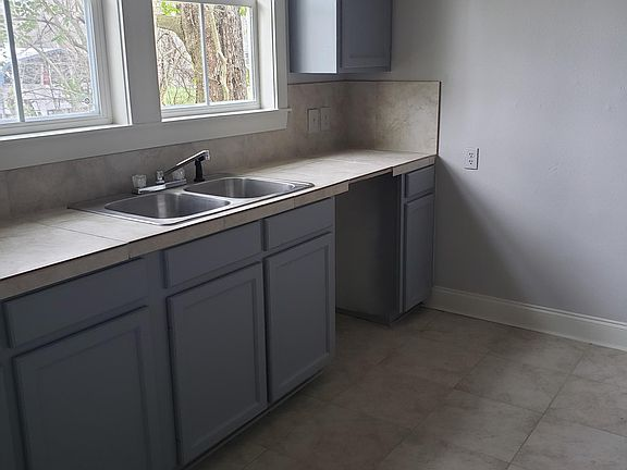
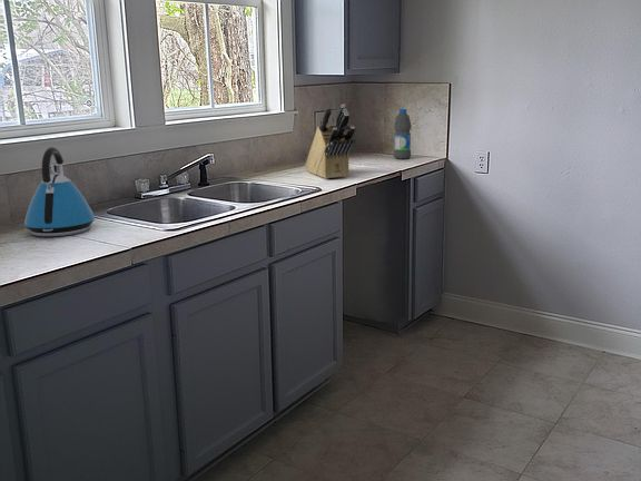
+ kettle [23,146,96,238]
+ knife block [304,104,356,180]
+ water bottle [393,108,412,160]
